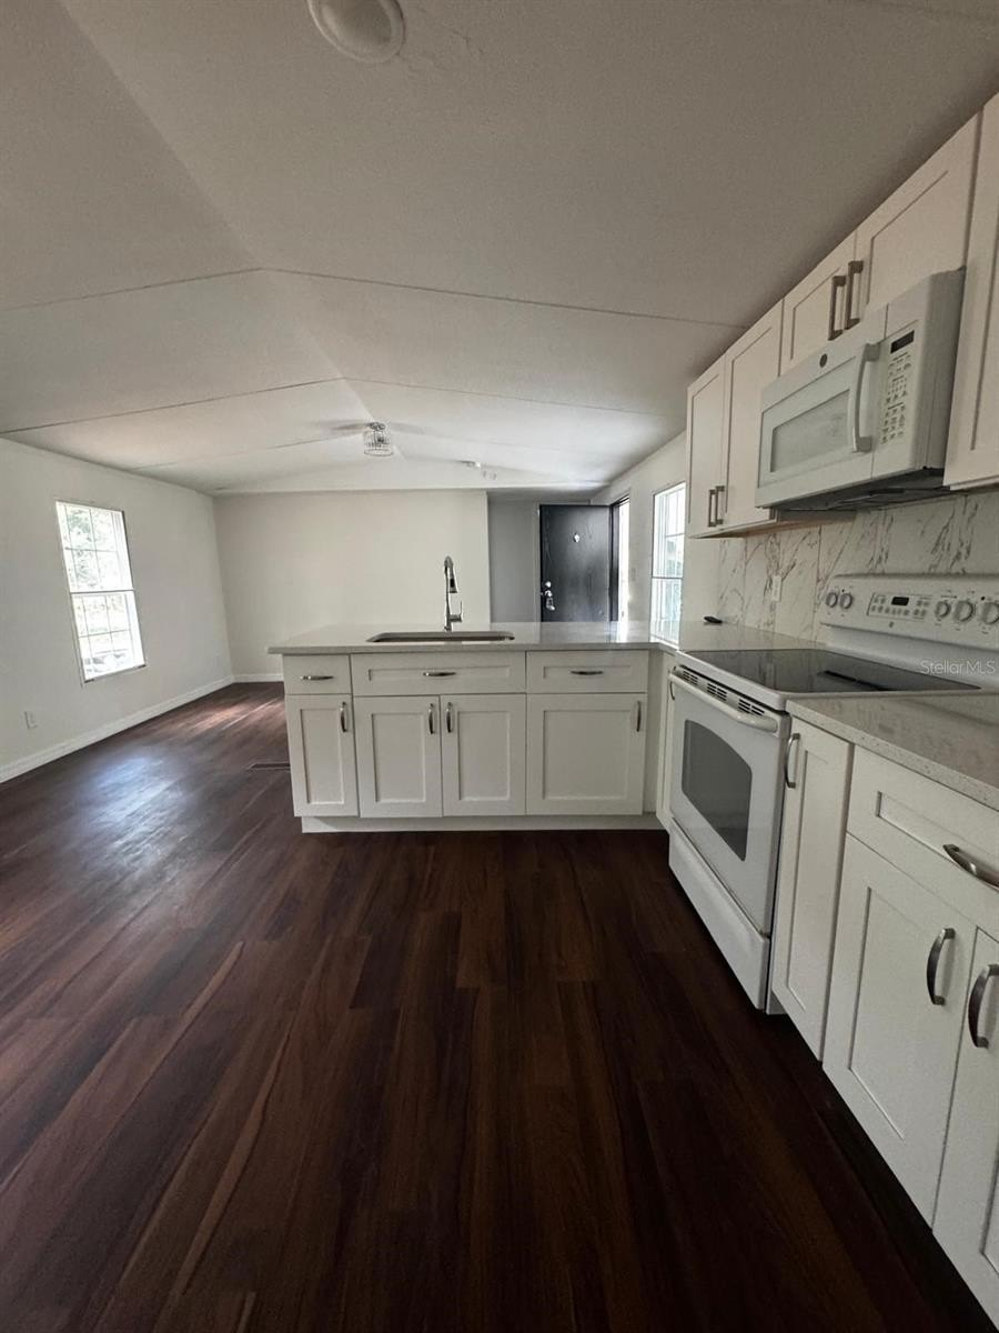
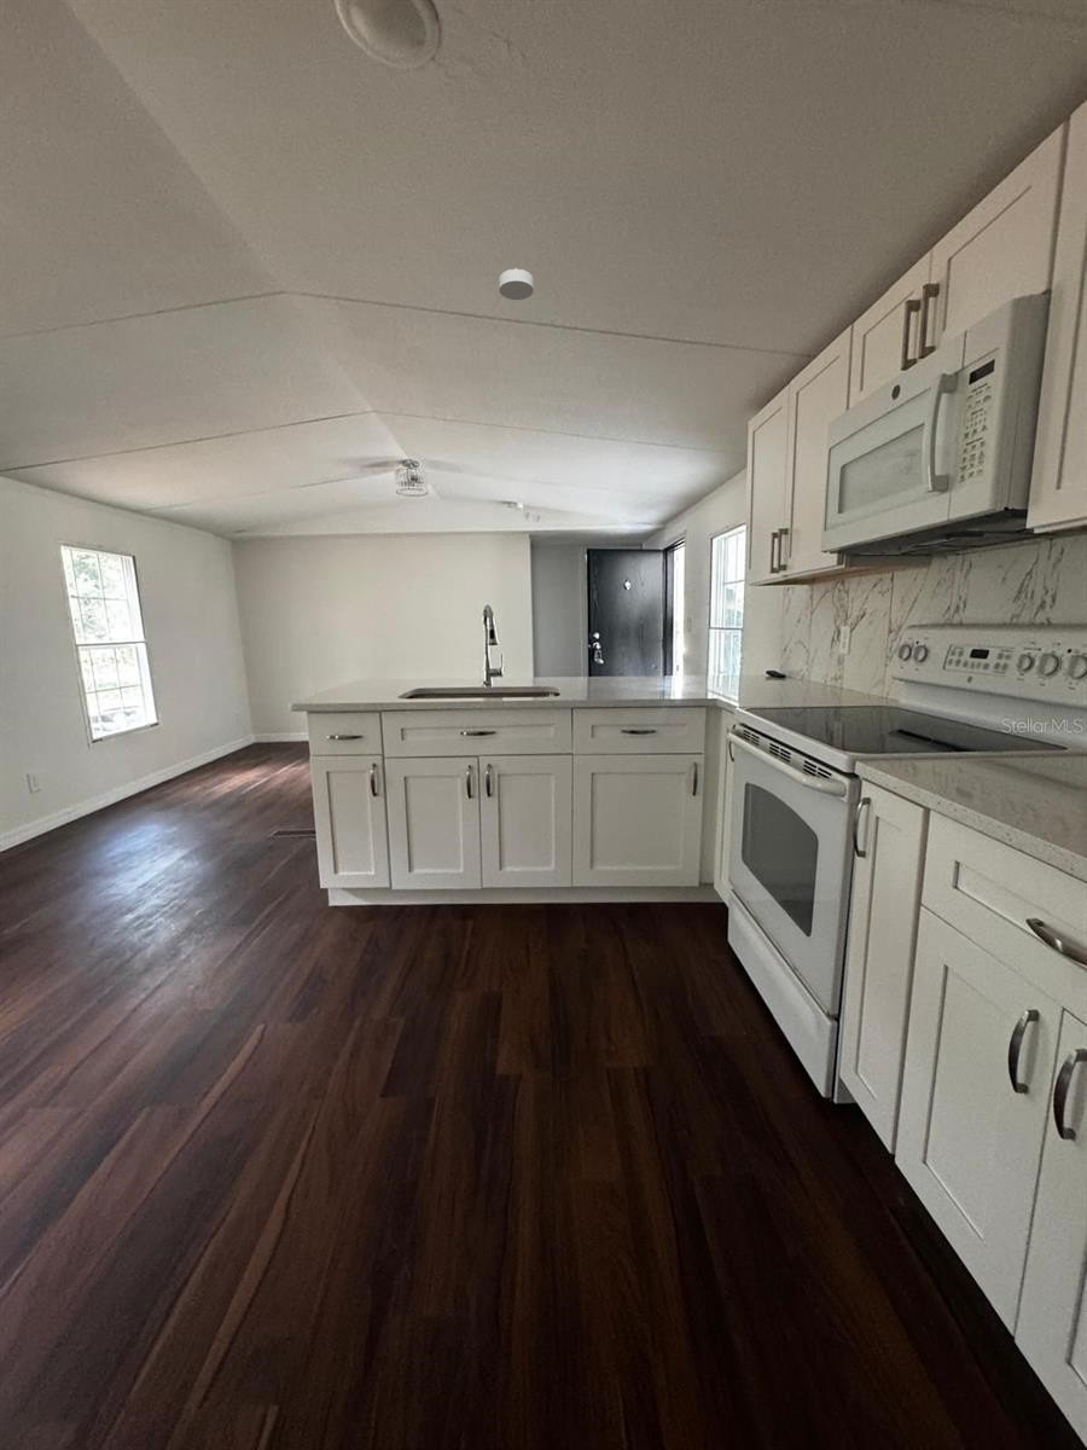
+ smoke detector [498,267,535,301]
